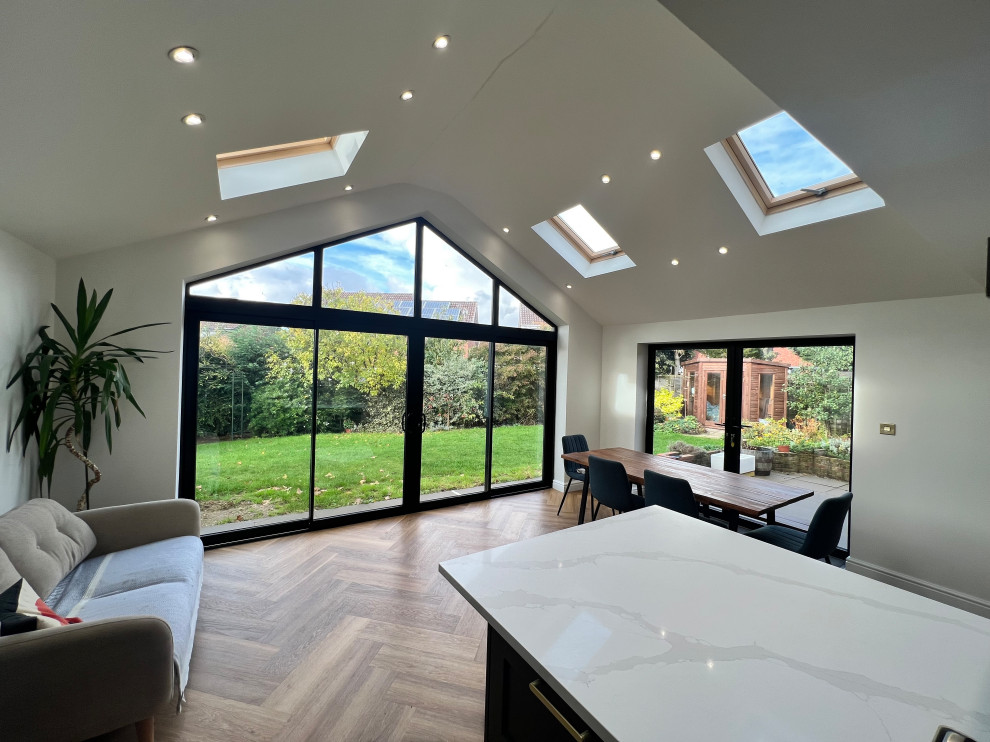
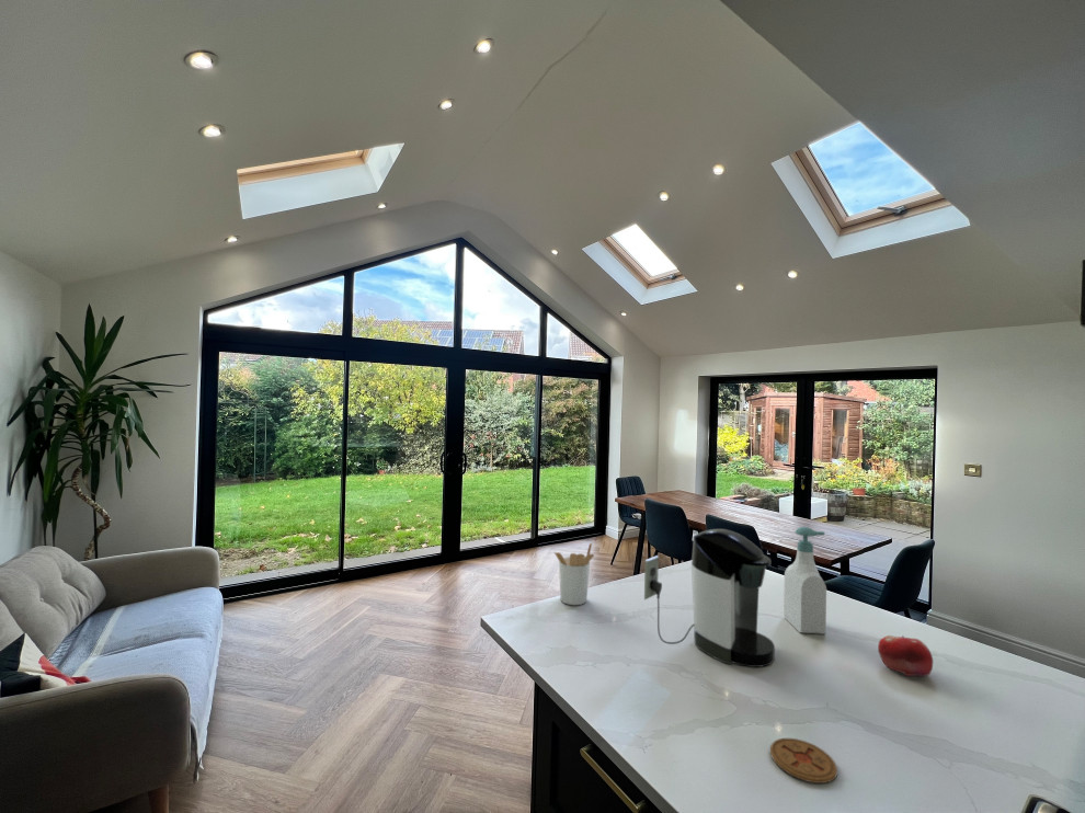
+ utensil holder [553,541,595,606]
+ soap bottle [783,526,827,635]
+ fruit [877,634,934,677]
+ coffee maker [643,528,776,668]
+ coaster [769,737,838,785]
